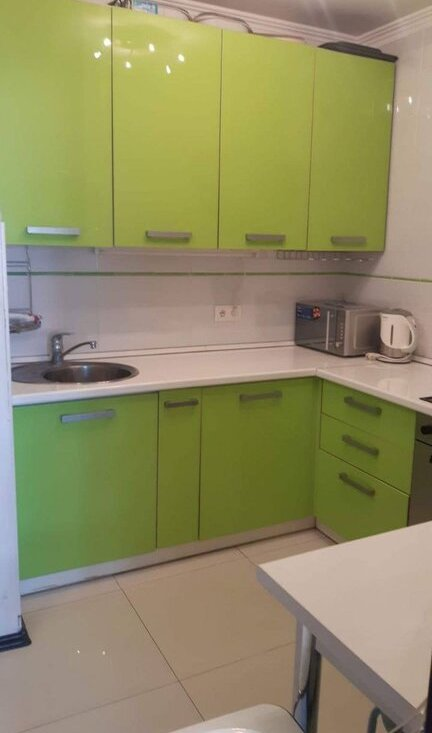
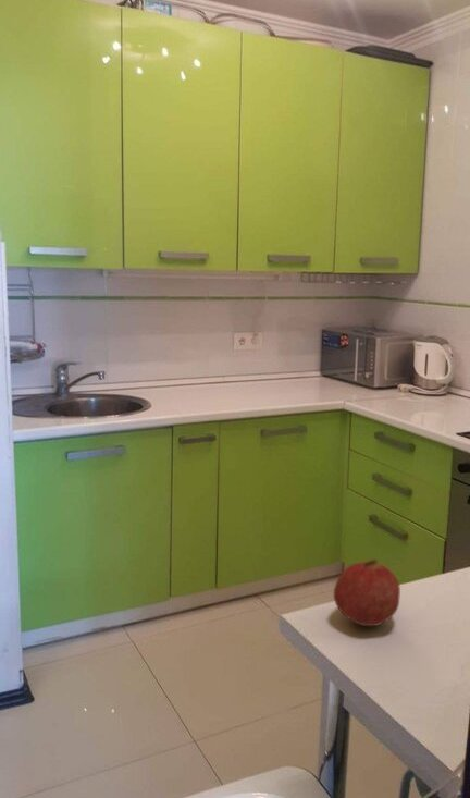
+ fruit [333,558,401,627]
